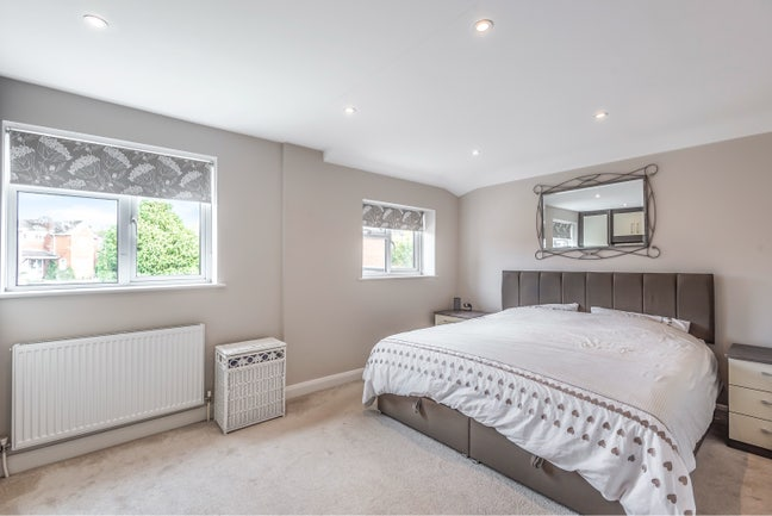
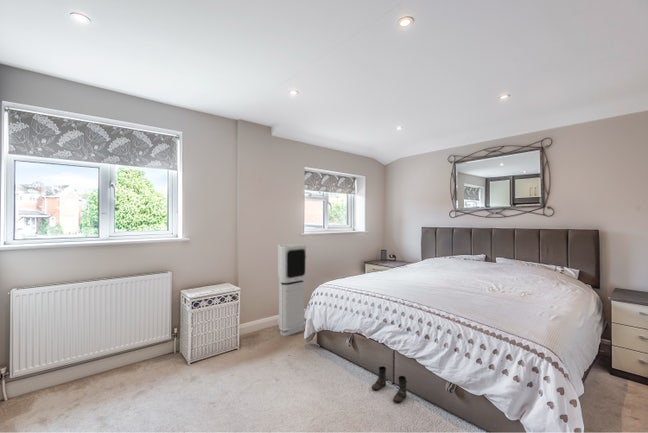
+ boots [371,365,408,404]
+ air purifier [277,243,307,337]
